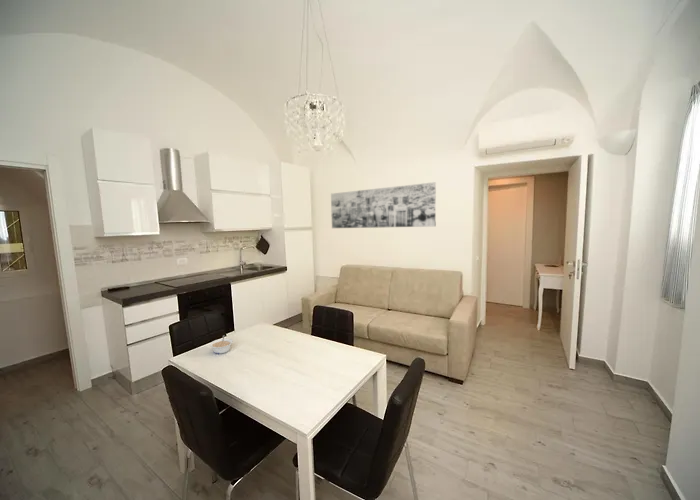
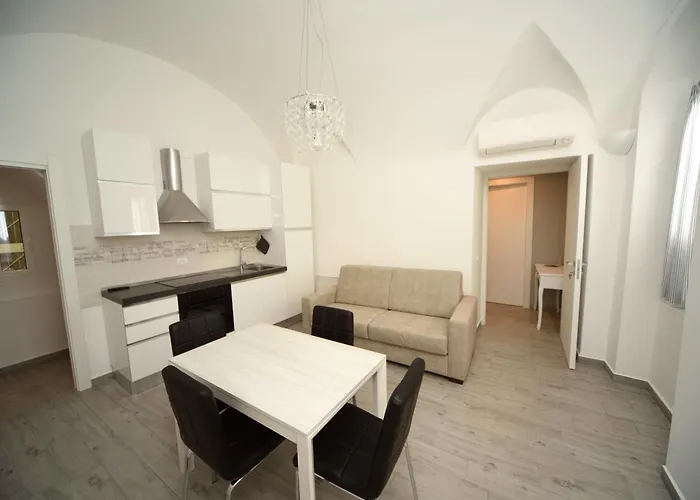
- wall art [330,181,437,229]
- legume [209,334,233,355]
